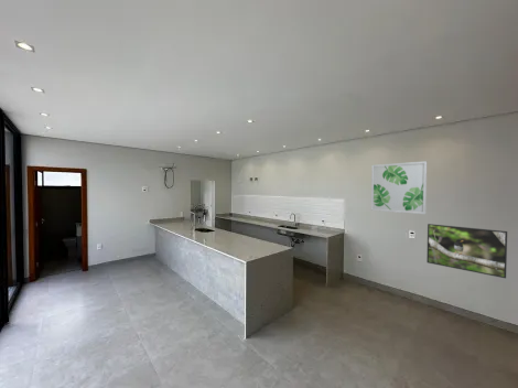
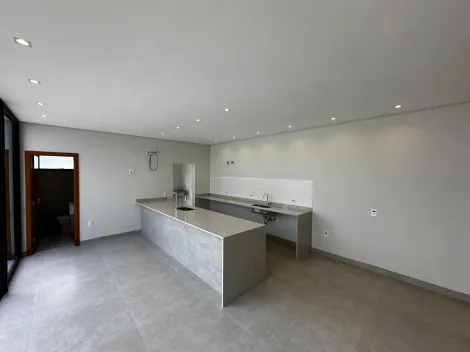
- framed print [425,223,508,279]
- wall art [370,160,428,215]
